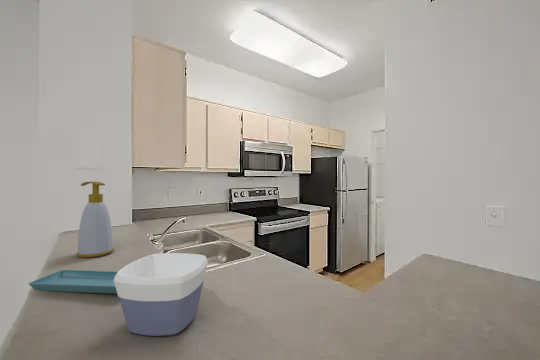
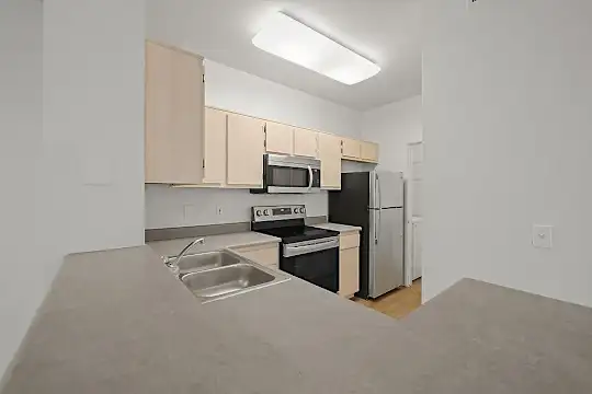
- soap bottle [76,181,115,258]
- bowl [114,252,209,337]
- saucer [28,269,119,295]
